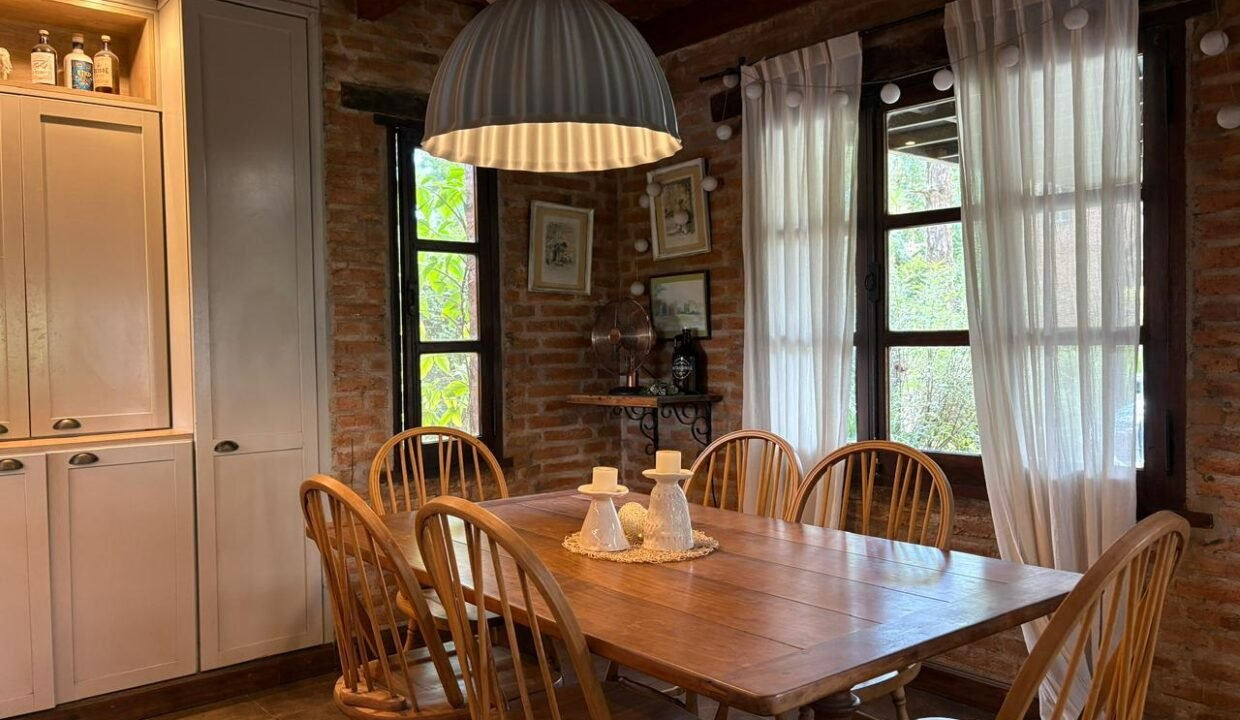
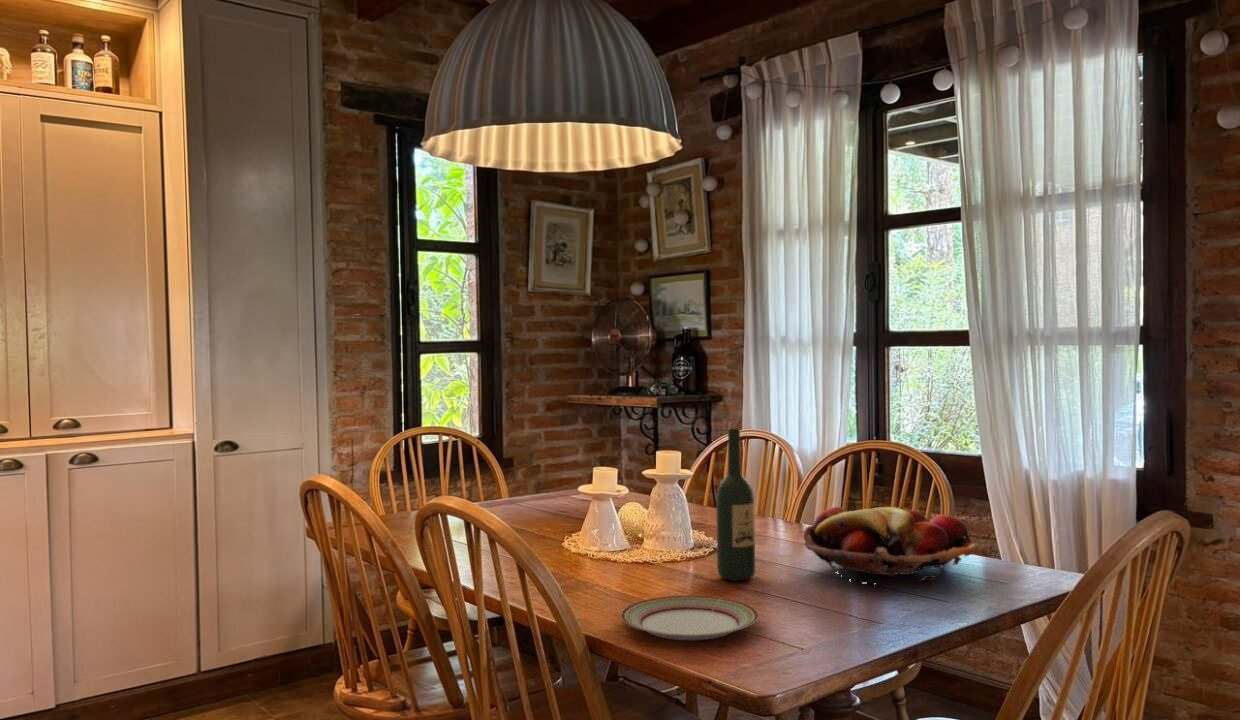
+ fruit basket [803,506,978,584]
+ plate [620,594,760,641]
+ wine bottle [715,428,756,582]
